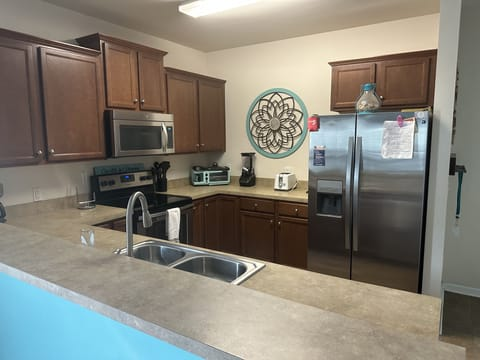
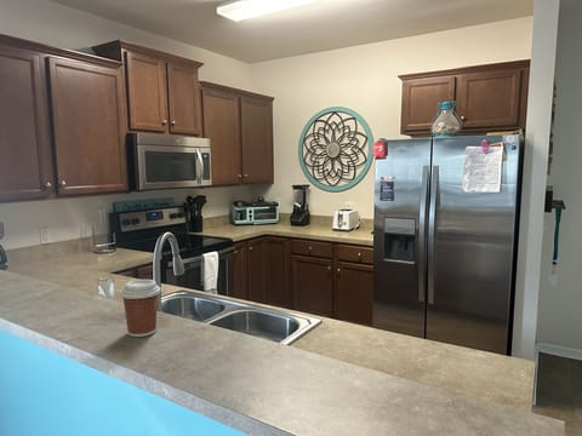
+ coffee cup [119,279,161,338]
